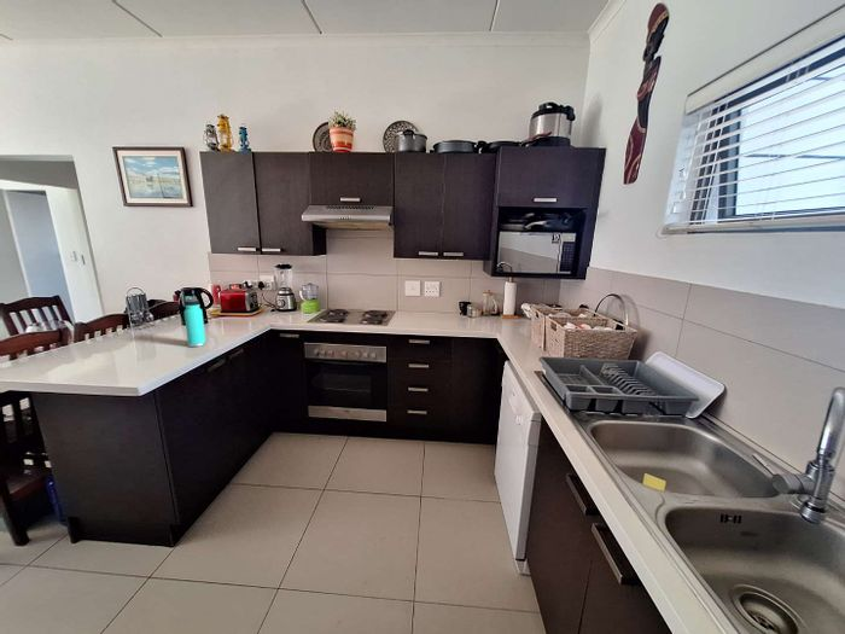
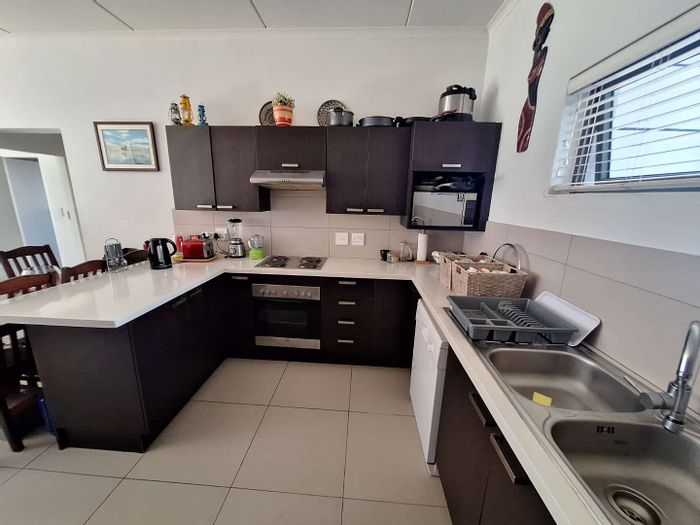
- thermos bottle [182,295,208,348]
